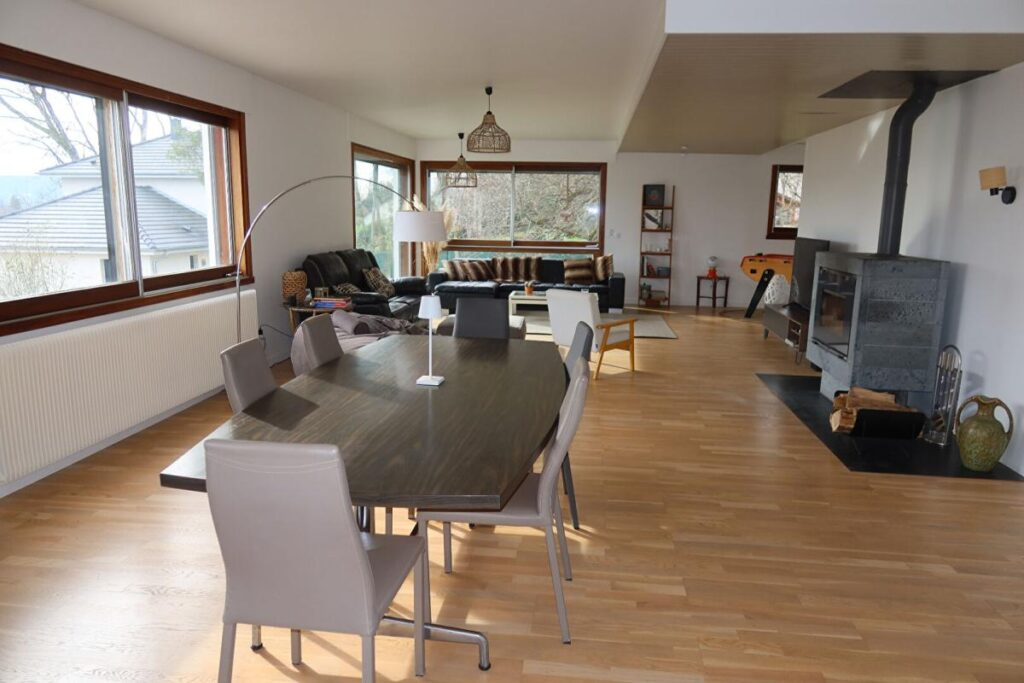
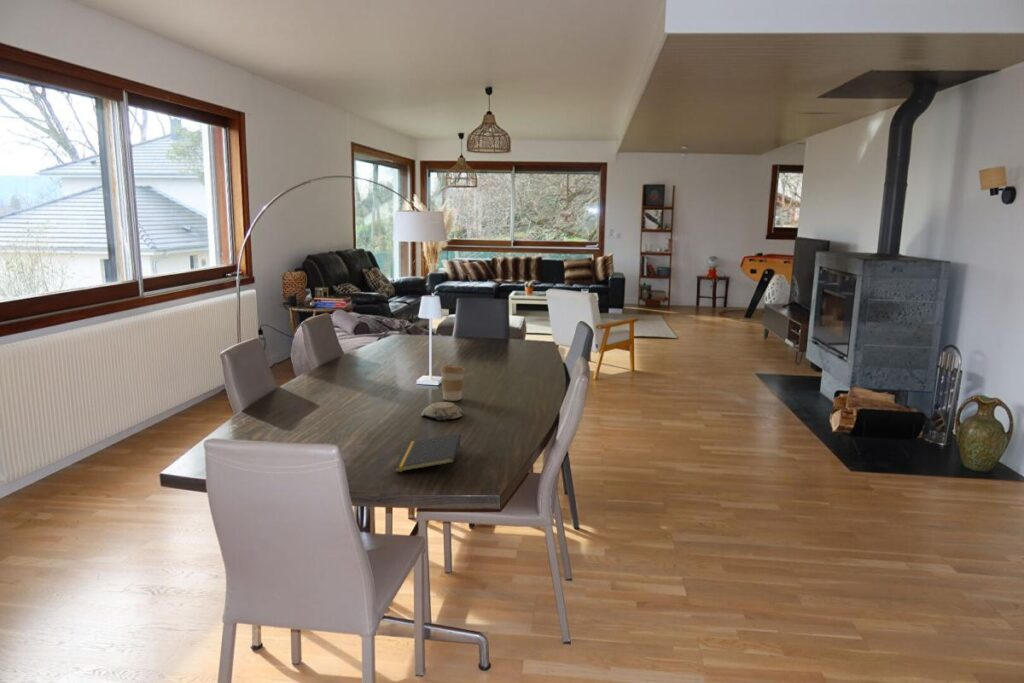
+ coffee cup [439,364,466,402]
+ decorative bowl [420,401,465,421]
+ notepad [393,432,462,473]
